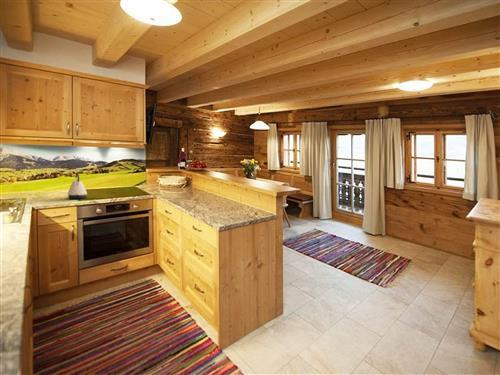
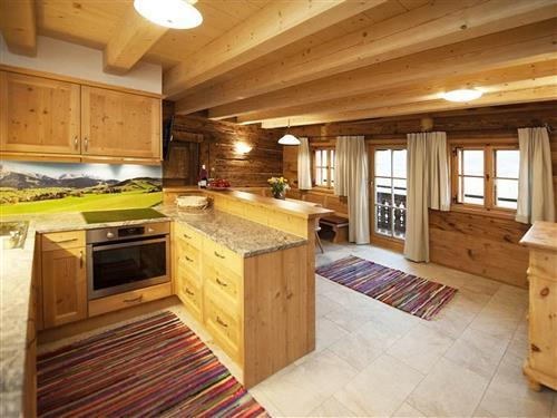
- kettle [67,172,88,200]
